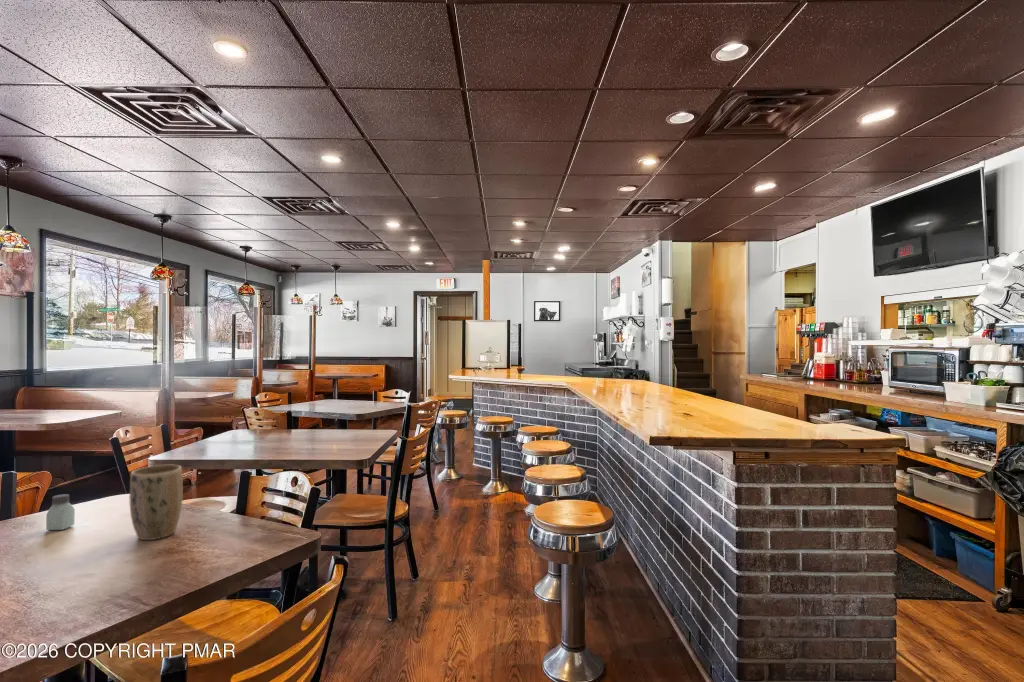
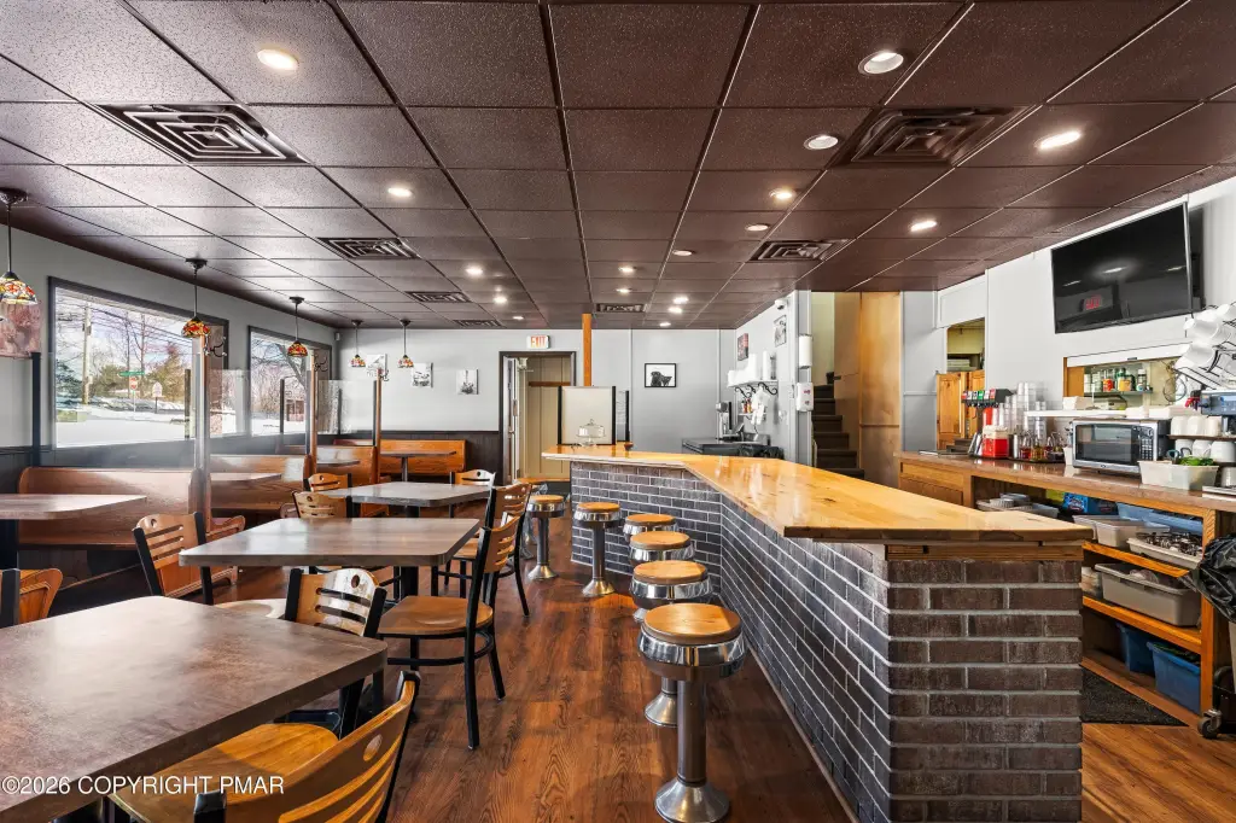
- saltshaker [45,493,76,531]
- plant pot [128,464,184,541]
